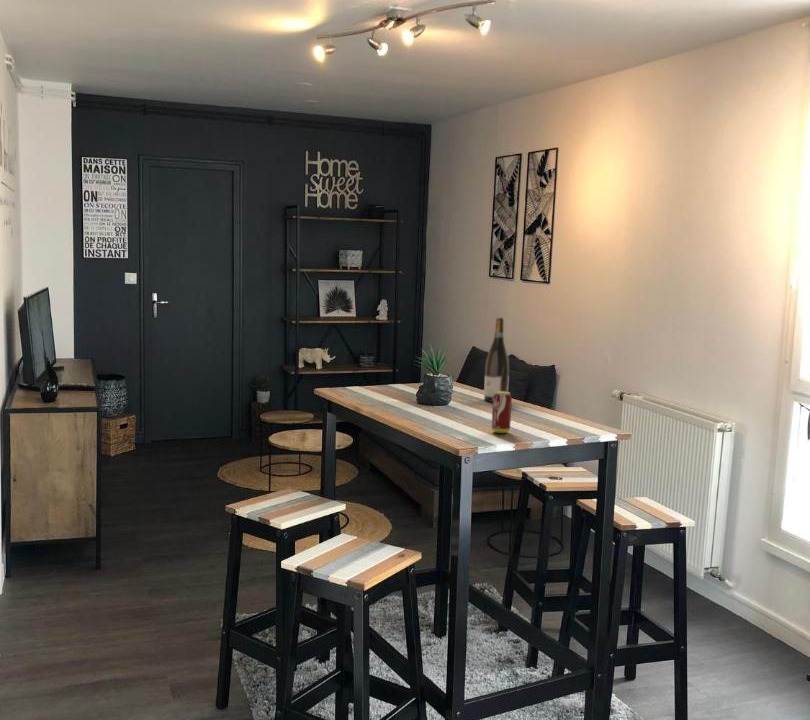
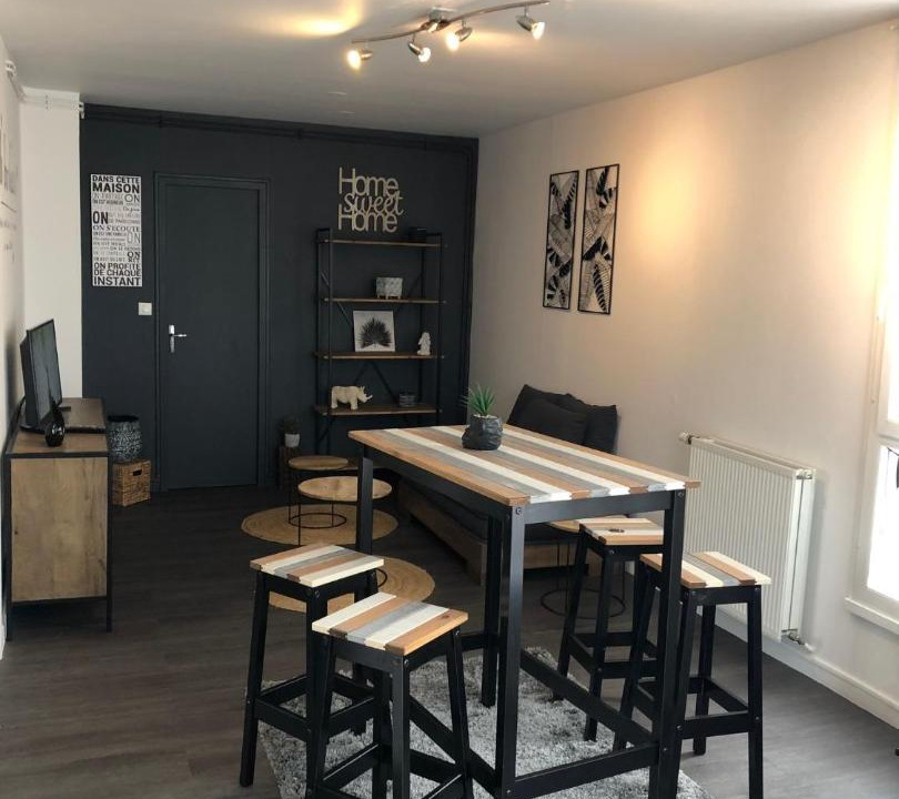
- beverage can [491,391,513,434]
- wine bottle [483,316,510,403]
